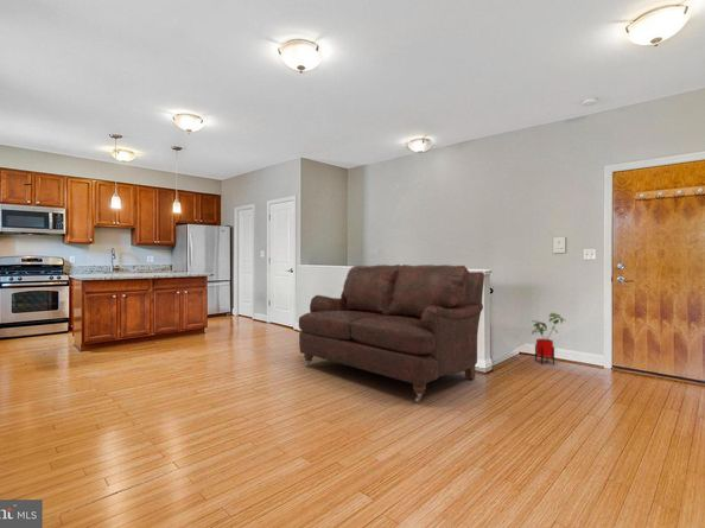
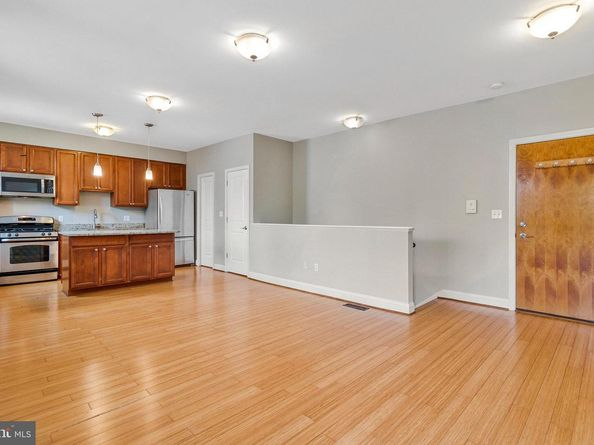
- sofa [298,263,485,403]
- house plant [531,312,566,365]
